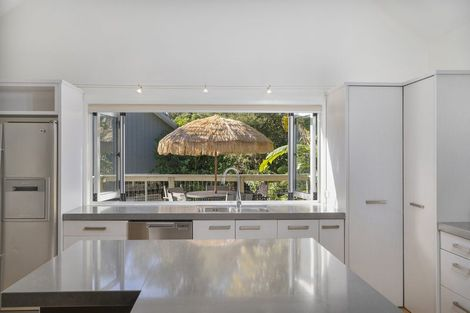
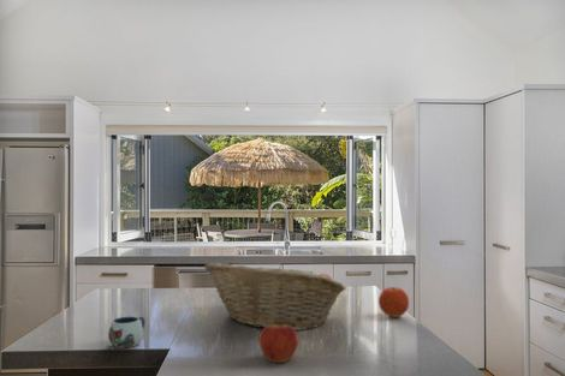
+ fruit basket [203,261,347,332]
+ apple [257,321,299,364]
+ fruit [377,286,410,318]
+ mug [107,316,145,350]
